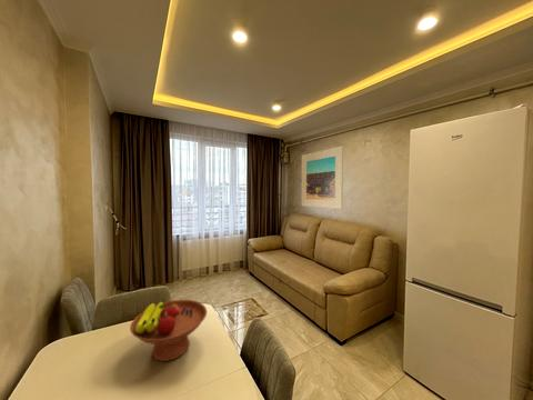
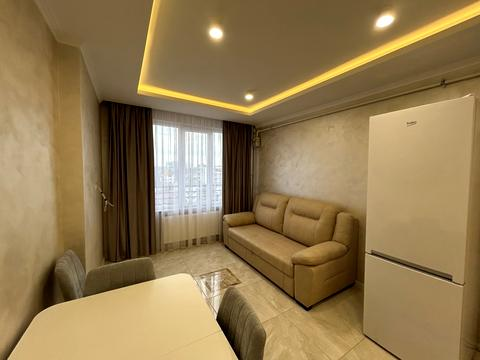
- fruit bowl [129,299,208,362]
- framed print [301,144,344,210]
